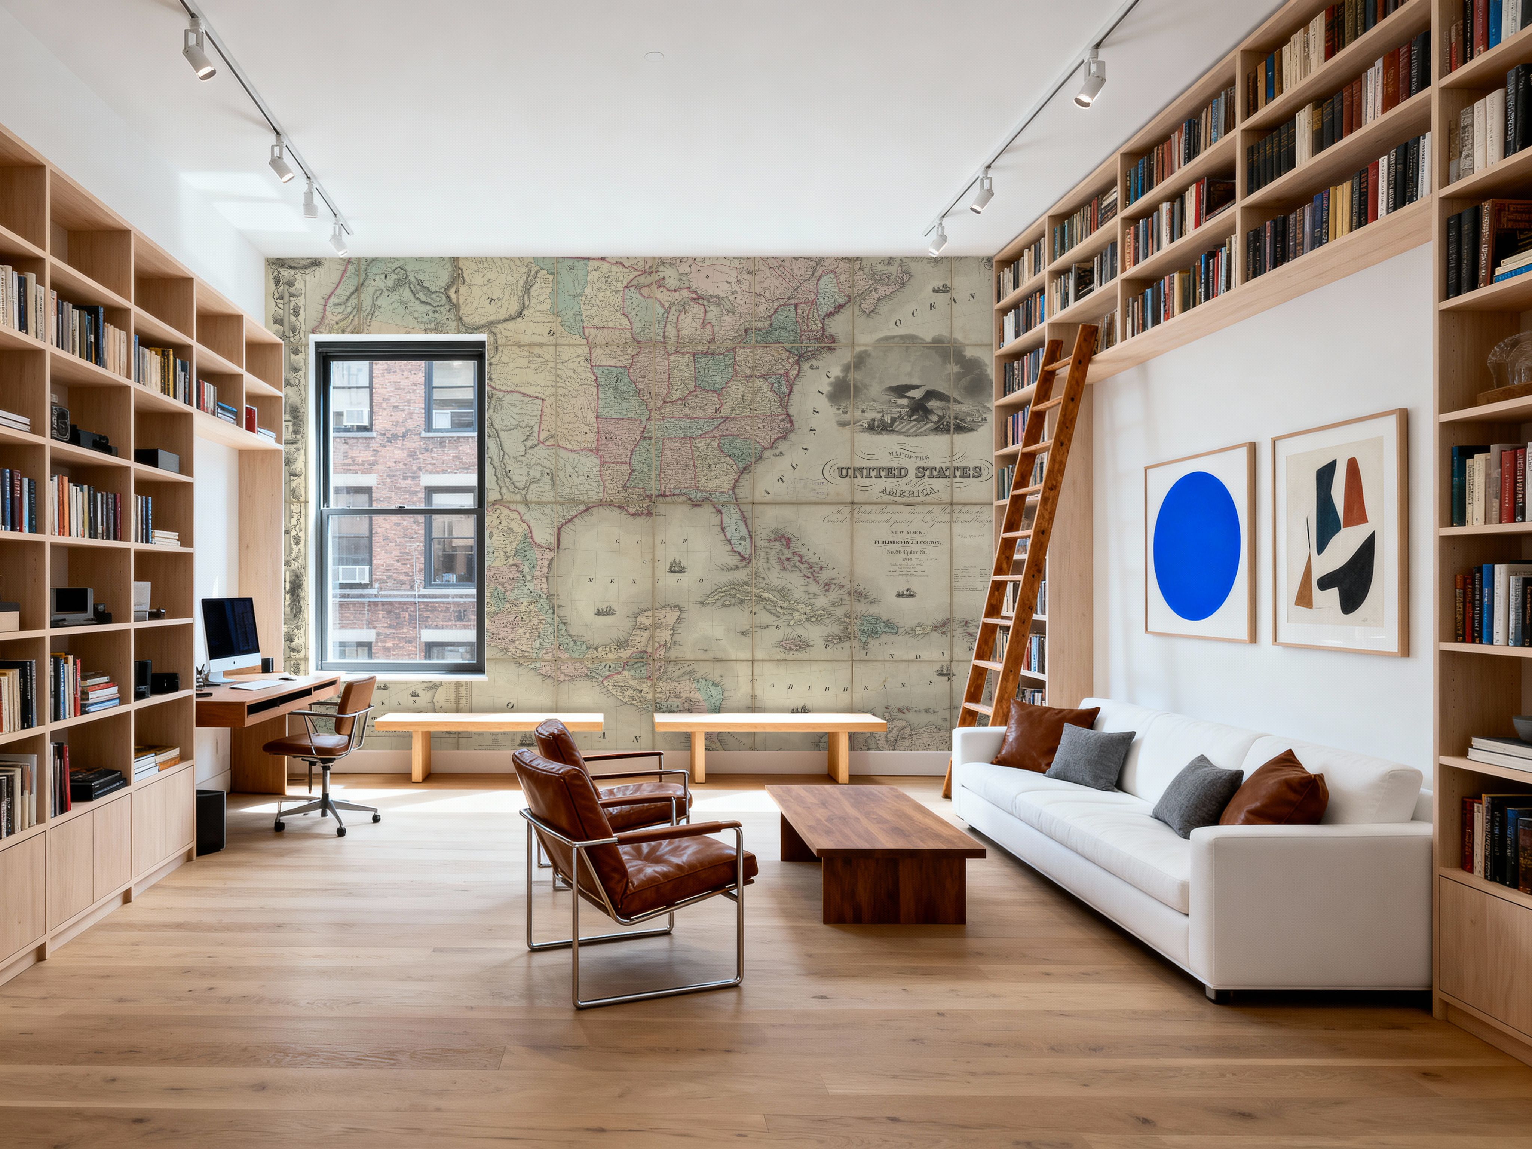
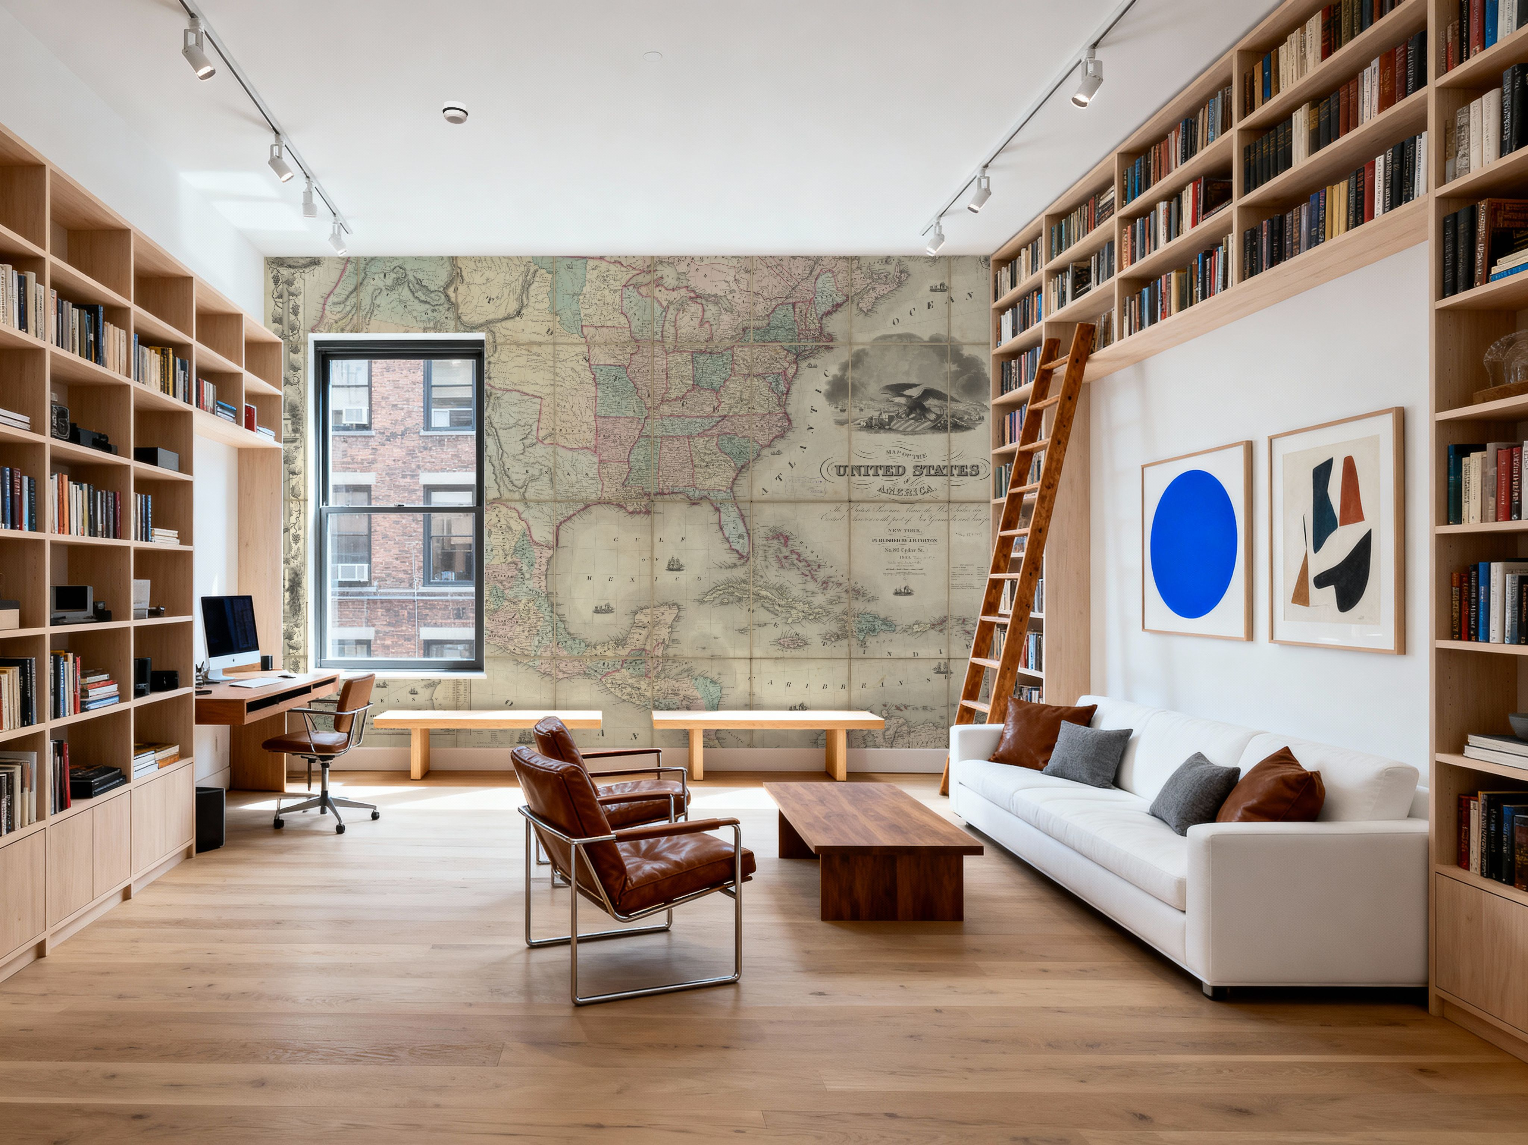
+ smoke detector [442,101,468,125]
